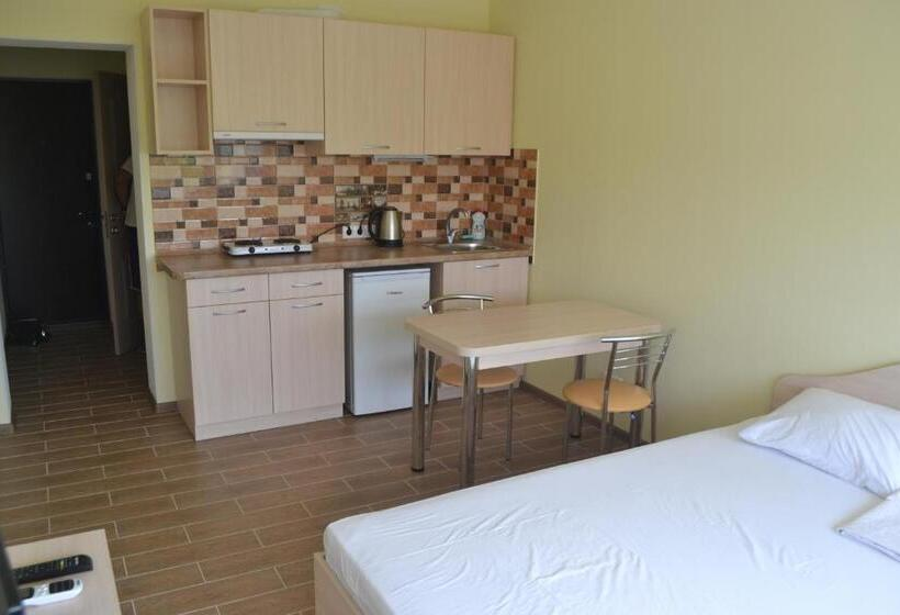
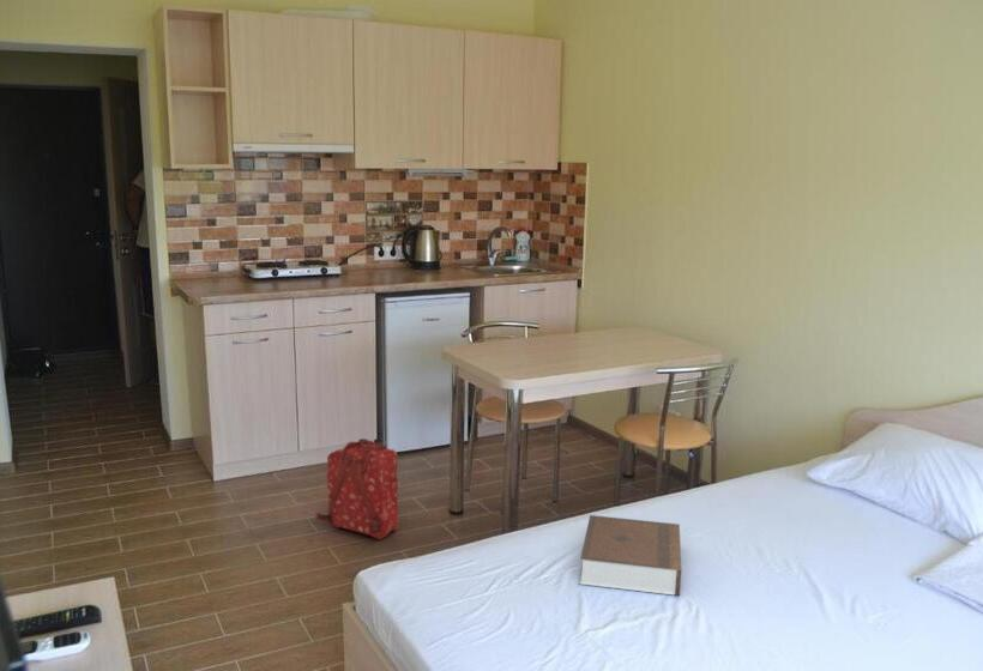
+ book [578,514,682,597]
+ backpack [314,437,399,540]
